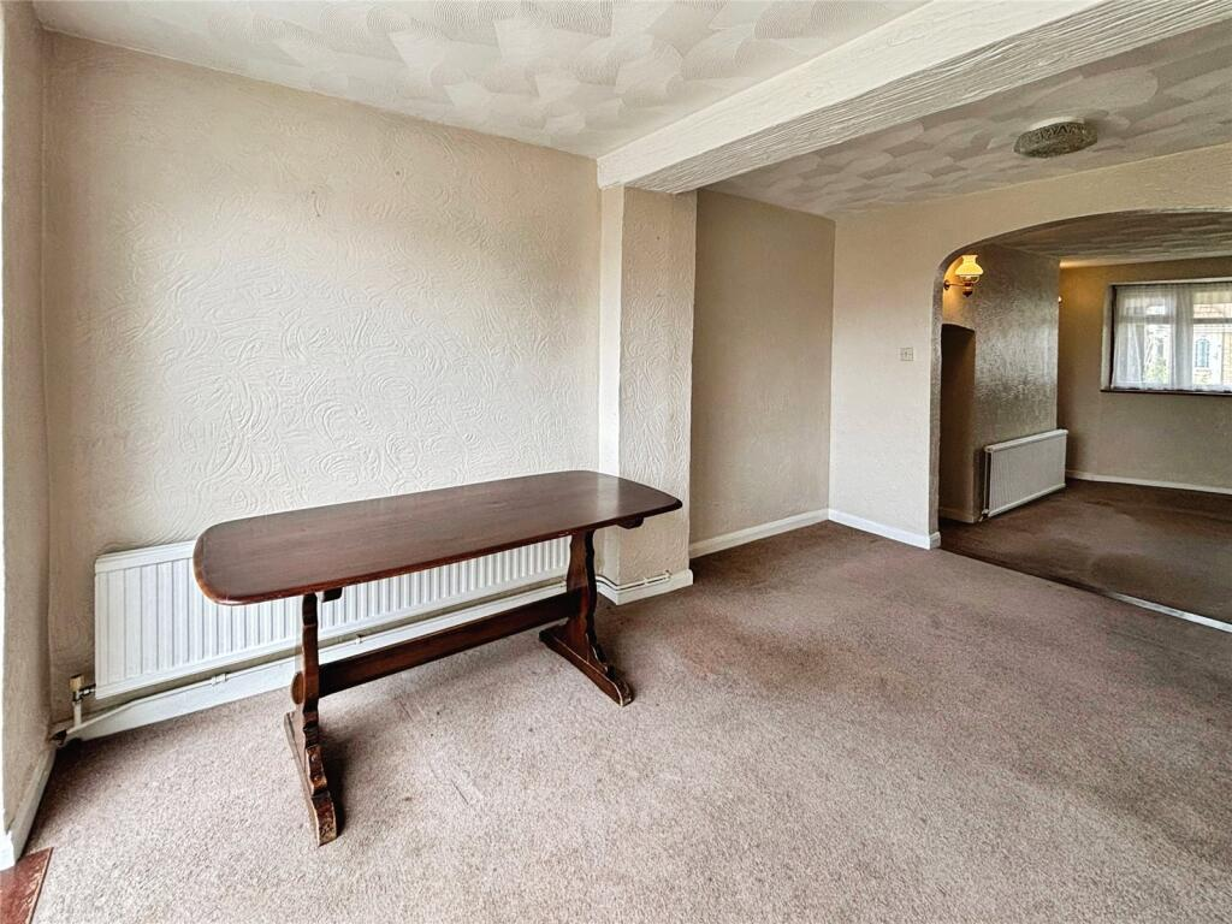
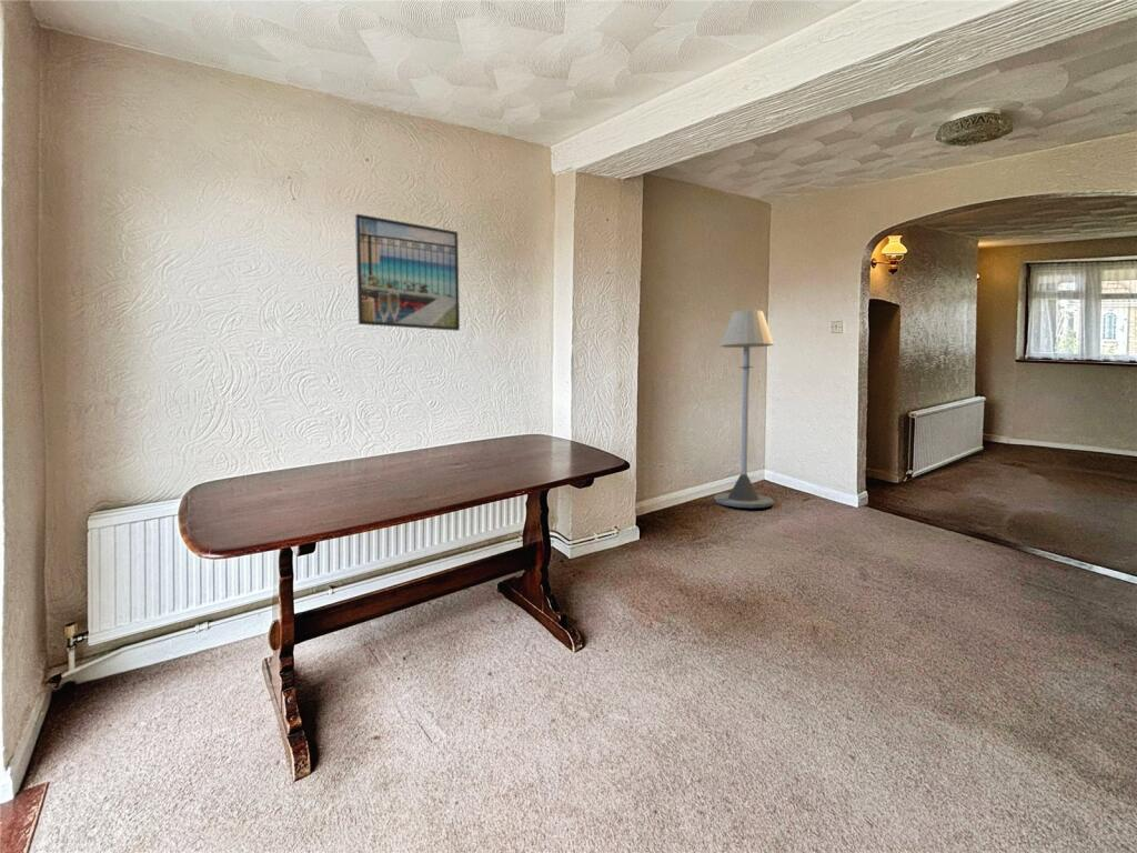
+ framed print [354,213,461,332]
+ floor lamp [713,309,775,509]
